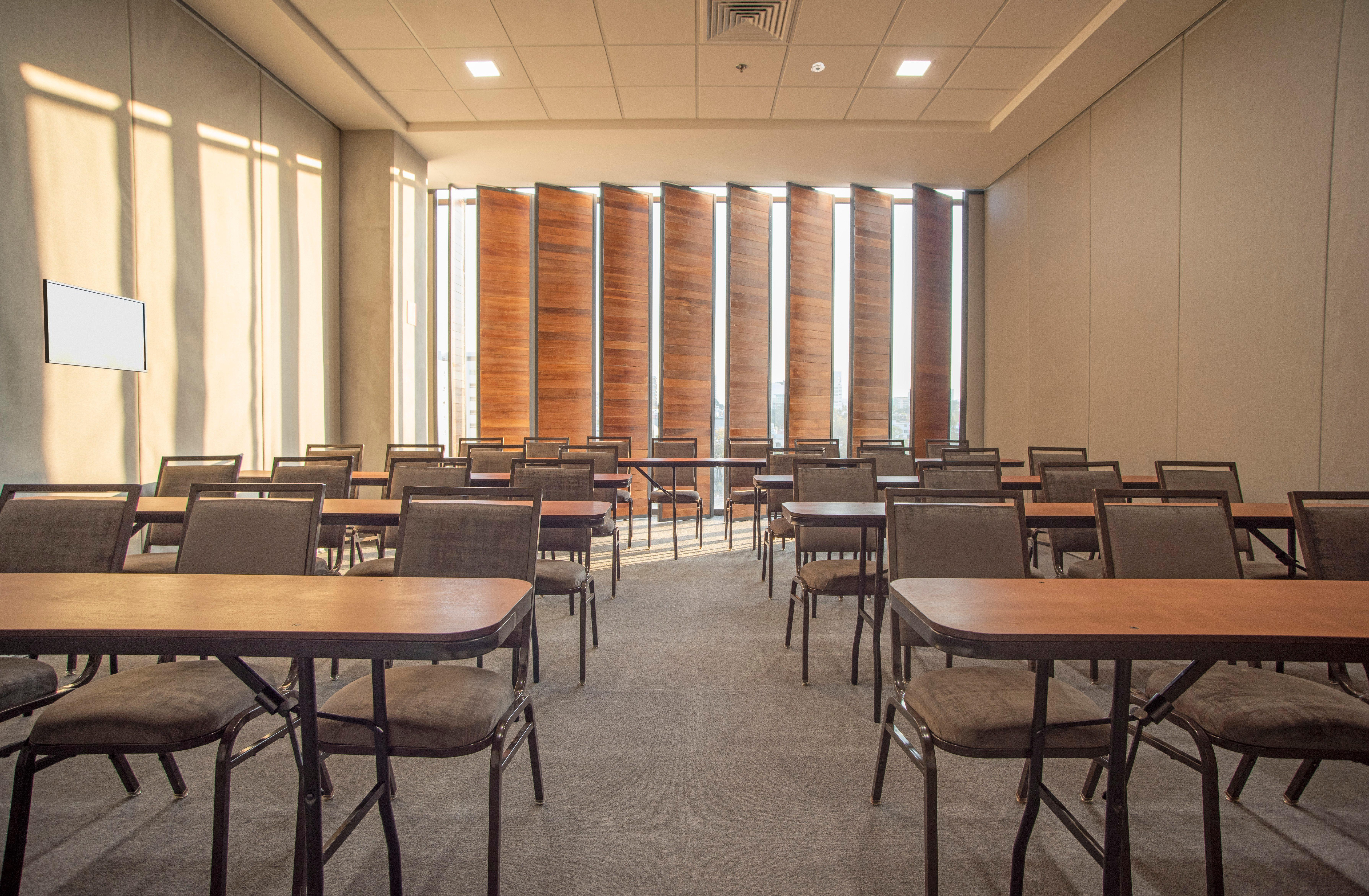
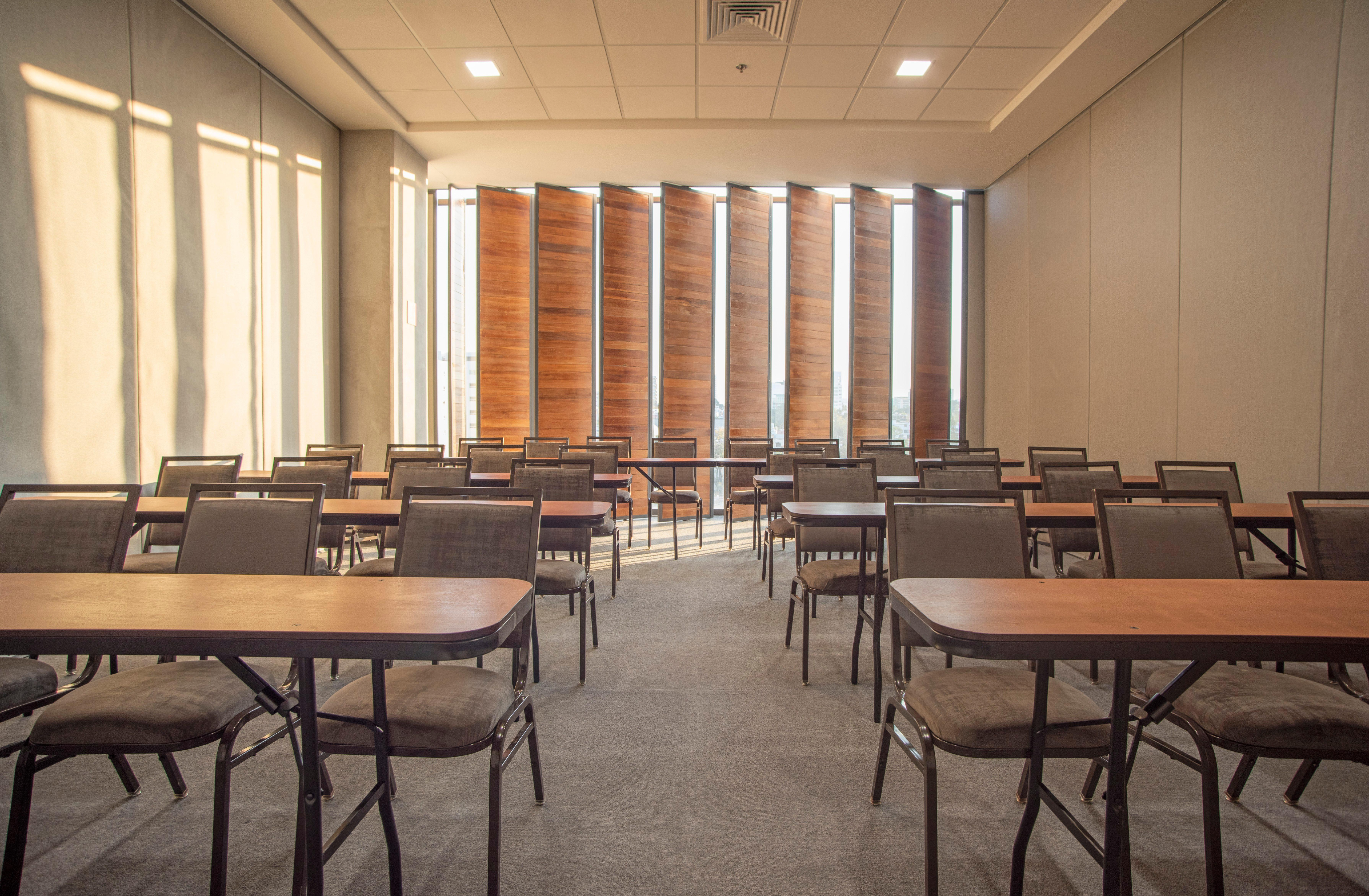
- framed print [42,279,148,373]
- smoke detector [810,62,825,74]
